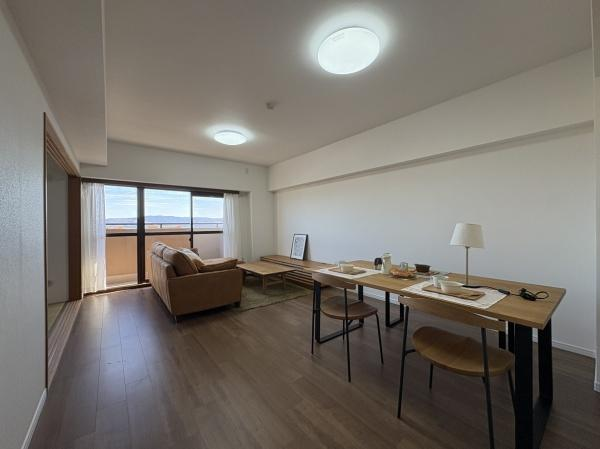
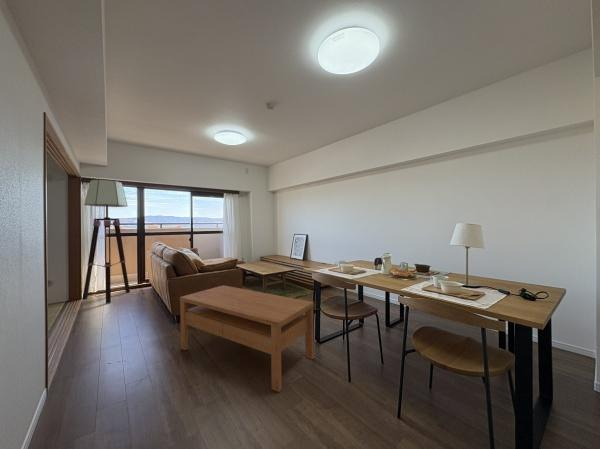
+ floor lamp [82,178,131,304]
+ coffee table [179,284,315,393]
